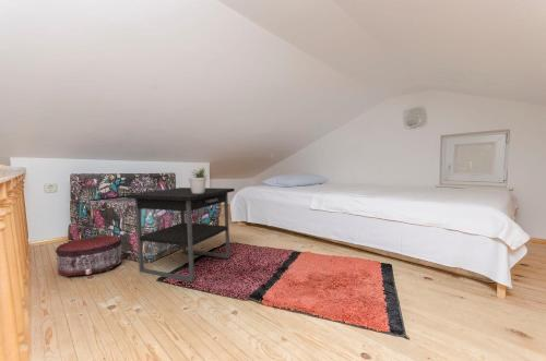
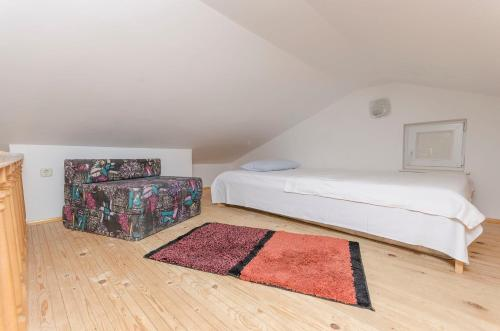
- potted plant [188,166,207,194]
- pouf [55,233,123,277]
- nightstand [124,186,236,284]
